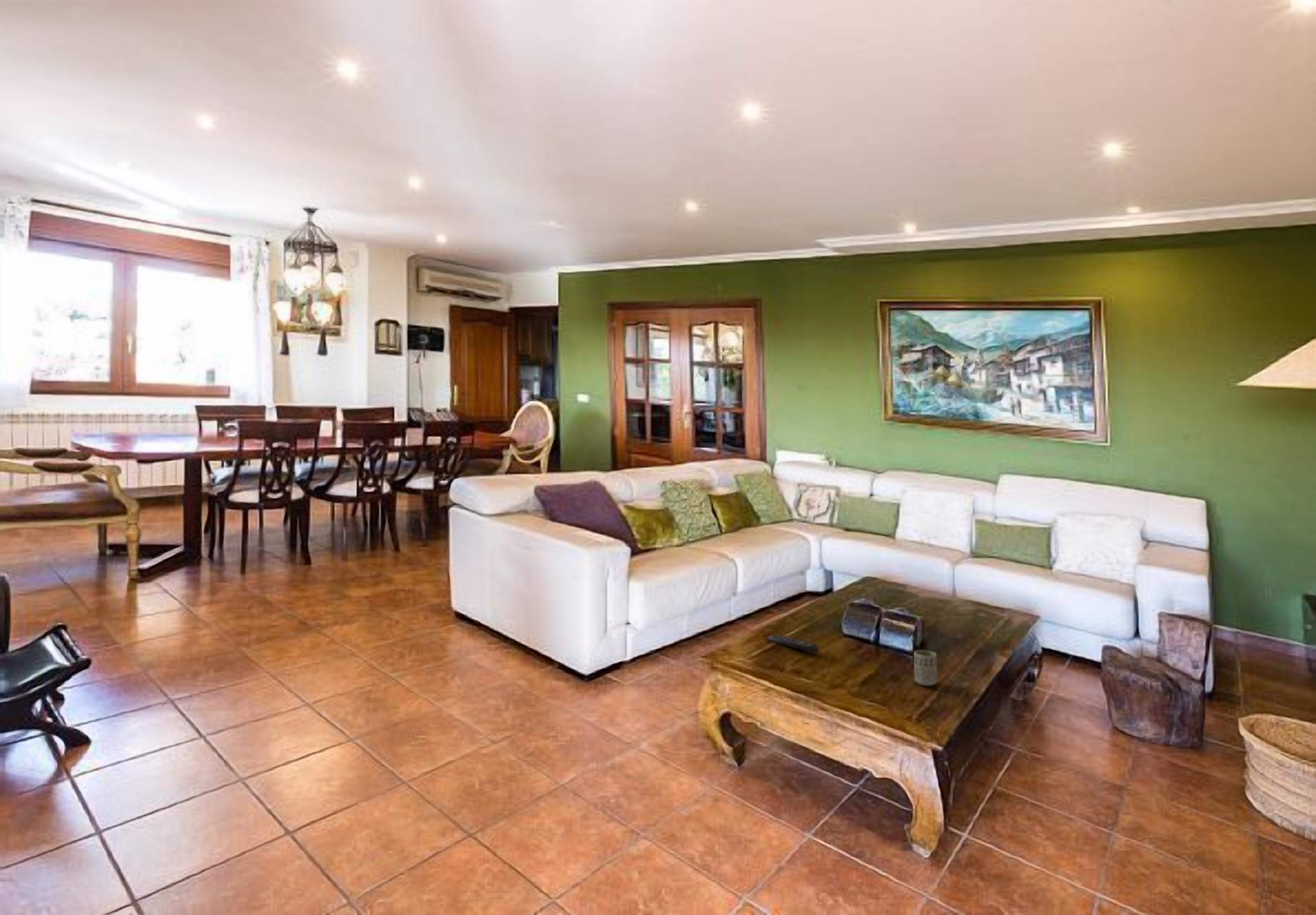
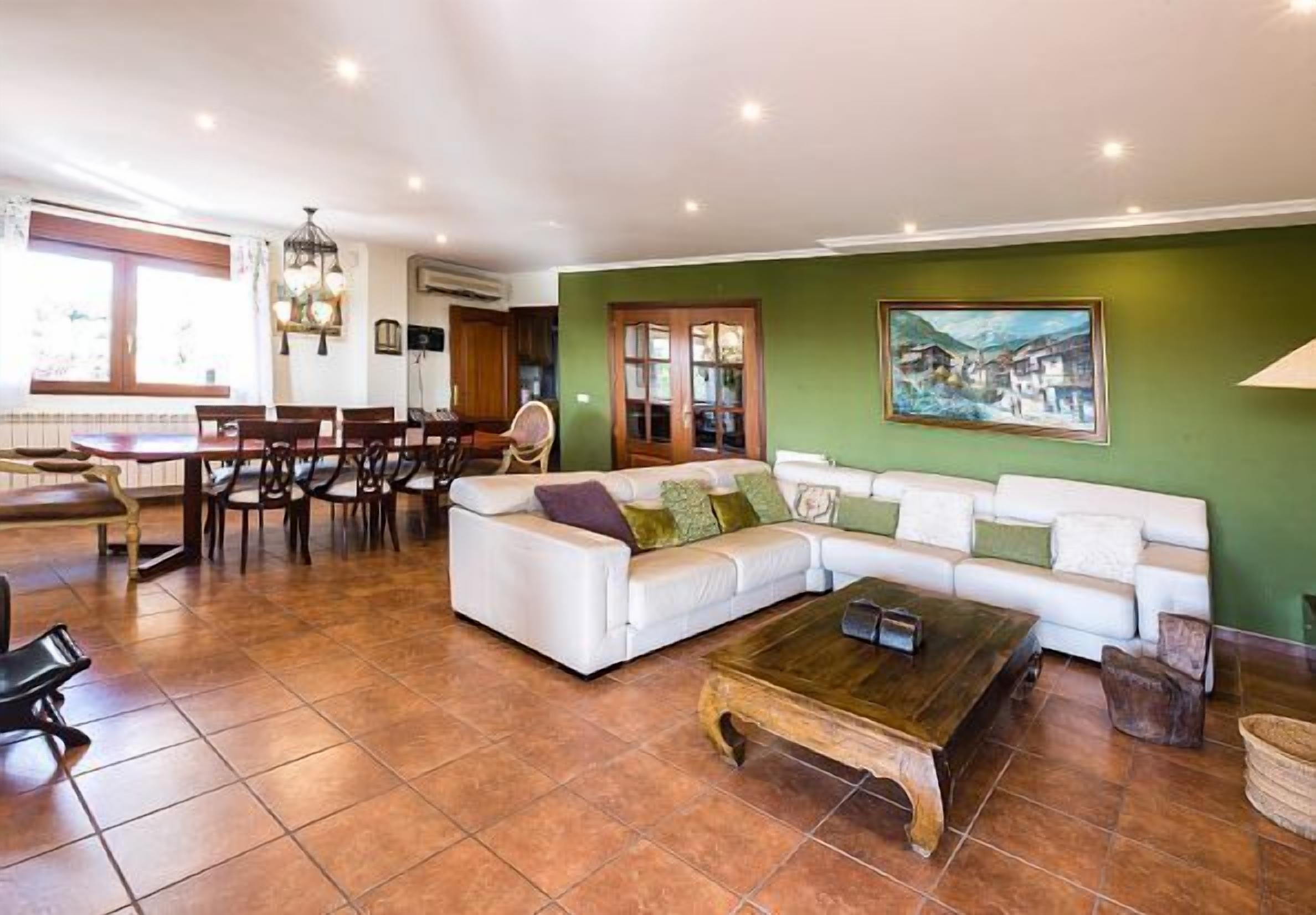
- remote control [765,634,819,653]
- cup [913,650,938,686]
